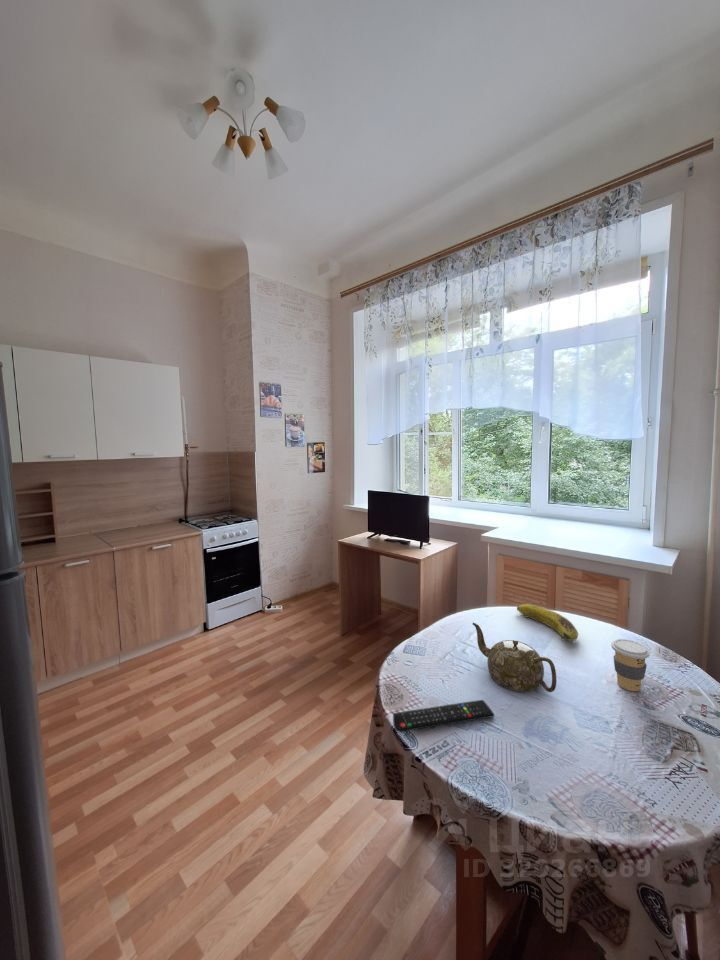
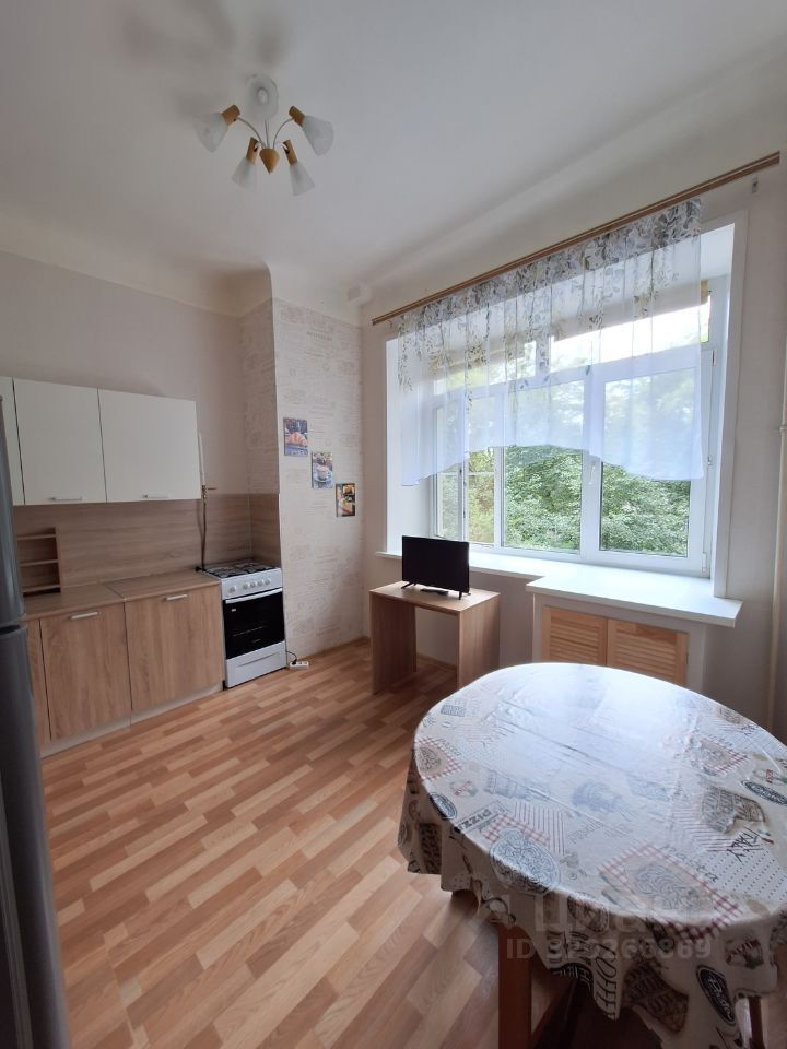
- fruit [516,603,579,642]
- coffee cup [610,638,651,692]
- remote control [392,699,495,733]
- teapot [472,621,557,693]
